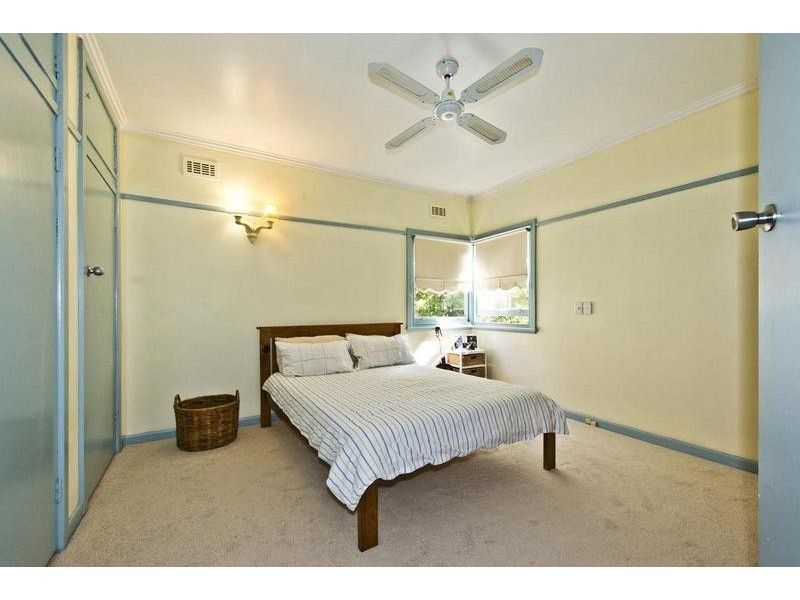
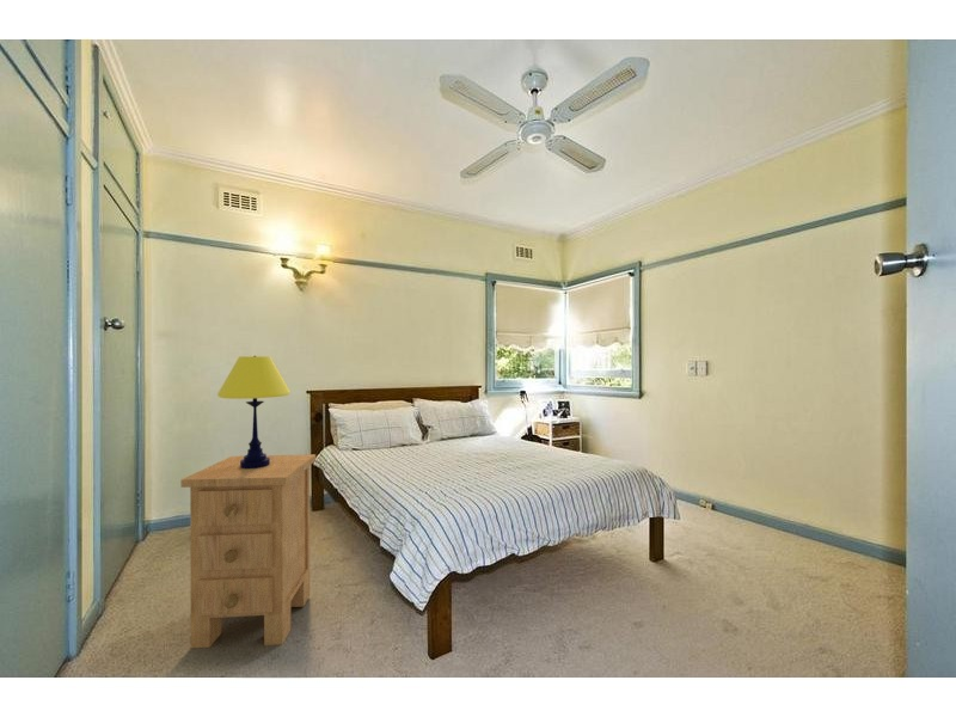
+ table lamp [216,355,292,468]
+ nightstand [180,453,317,649]
